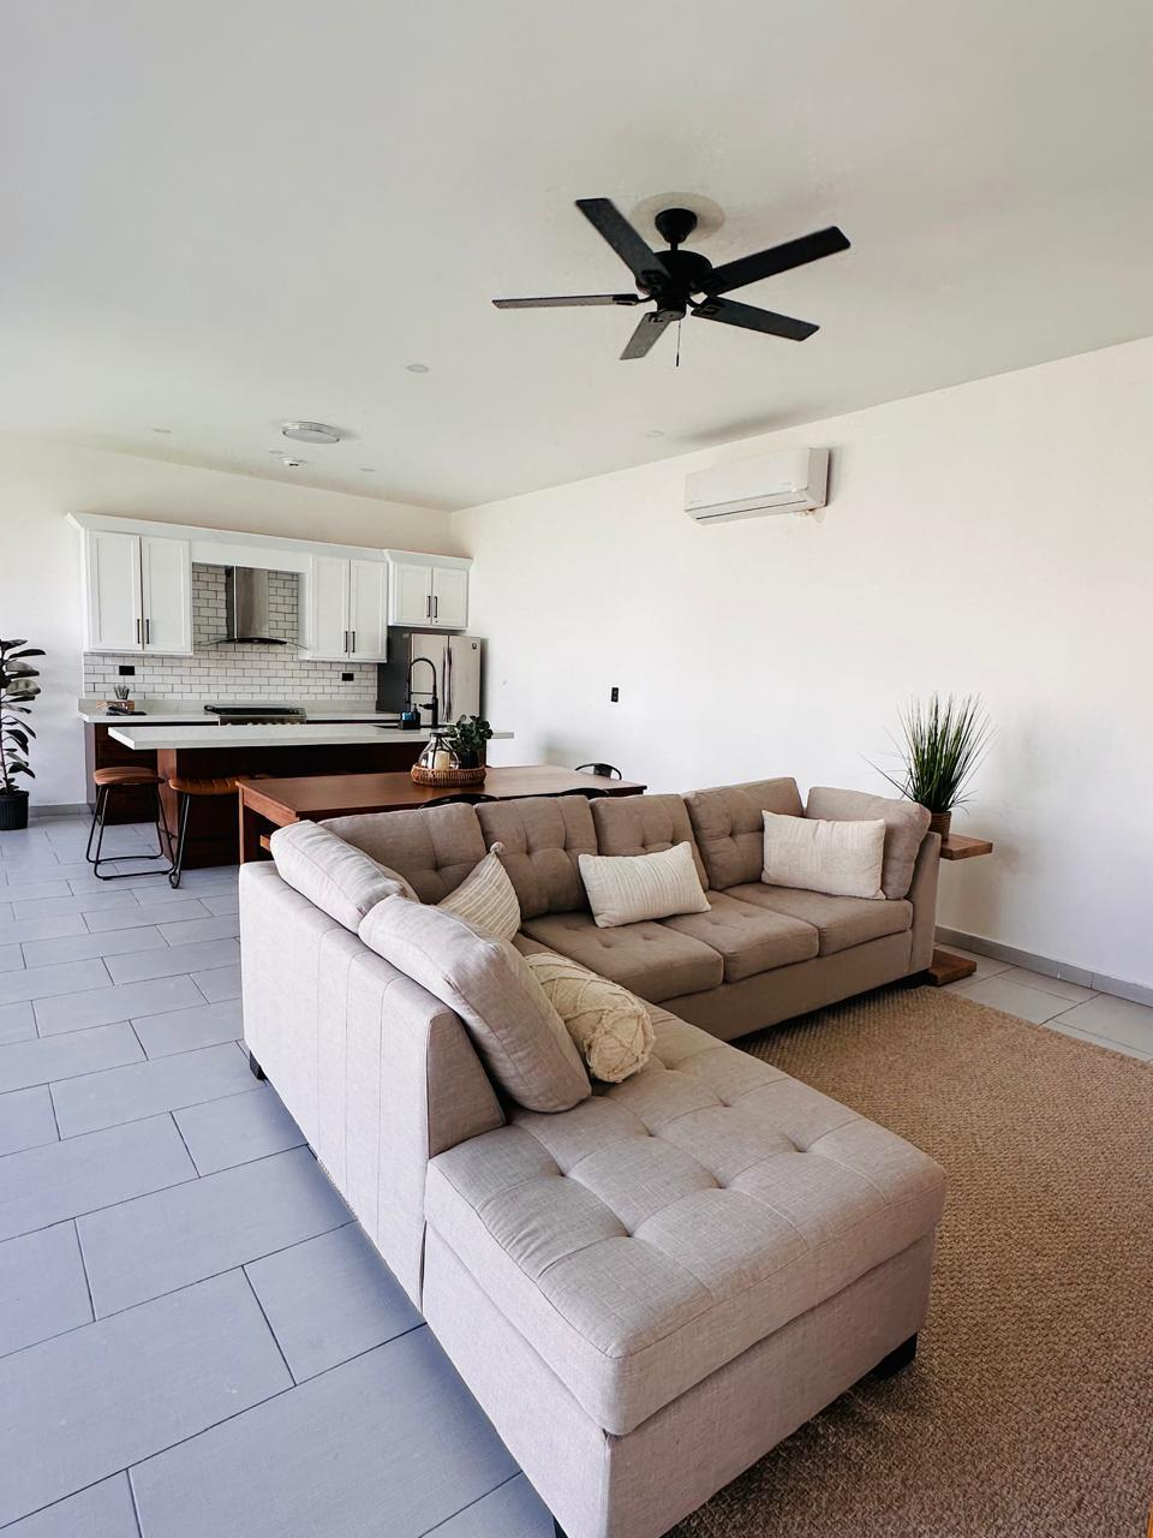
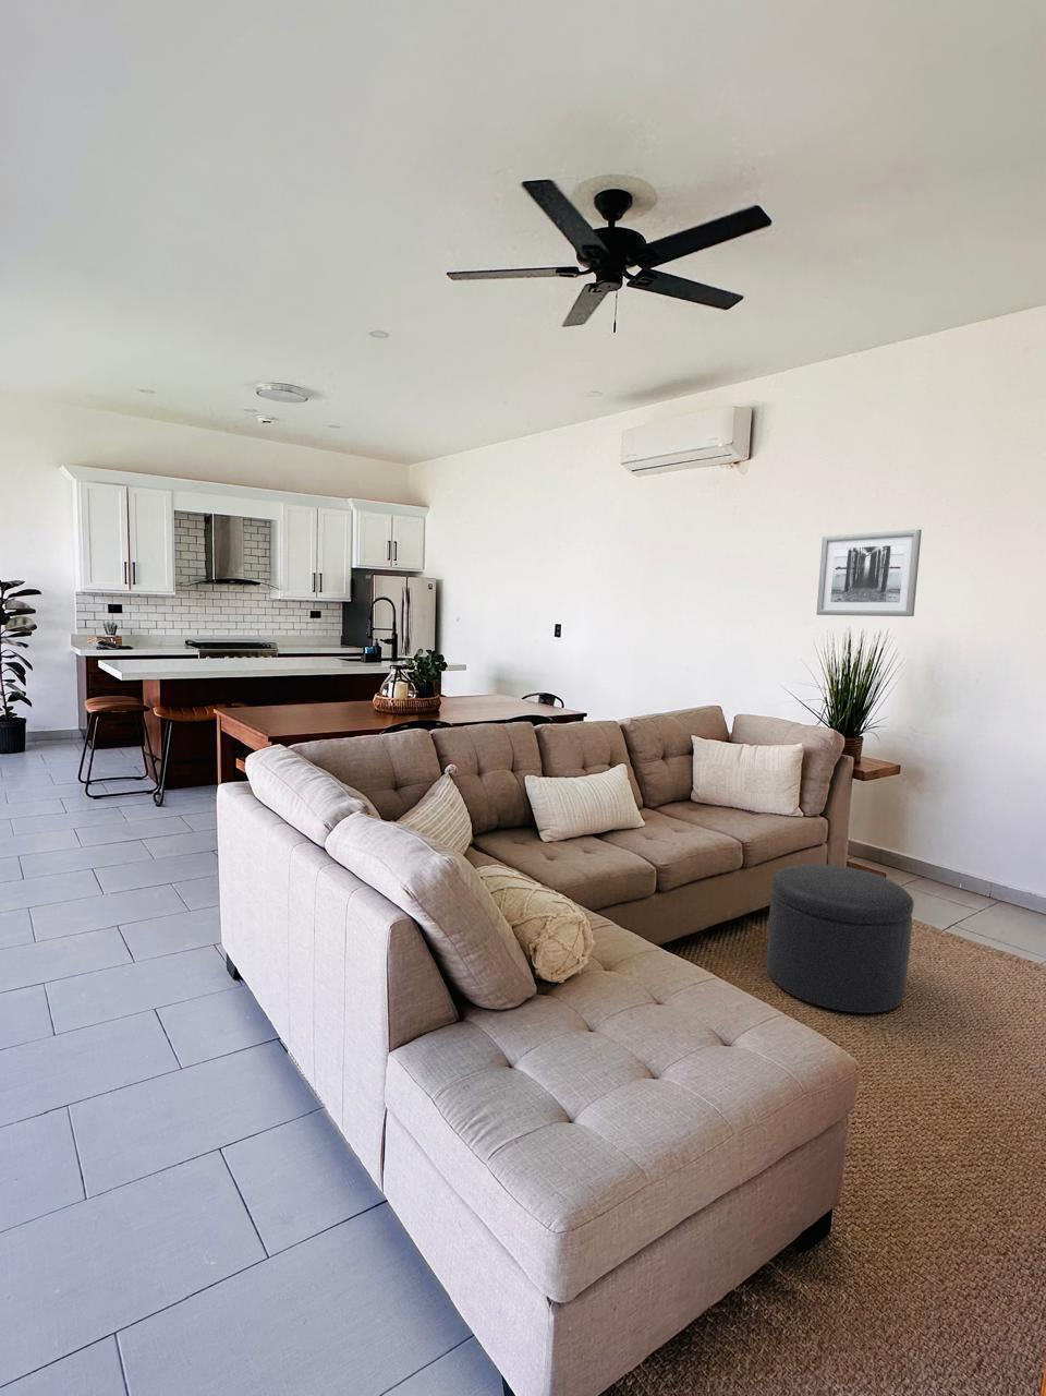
+ wall art [816,528,923,618]
+ ottoman [765,863,915,1015]
